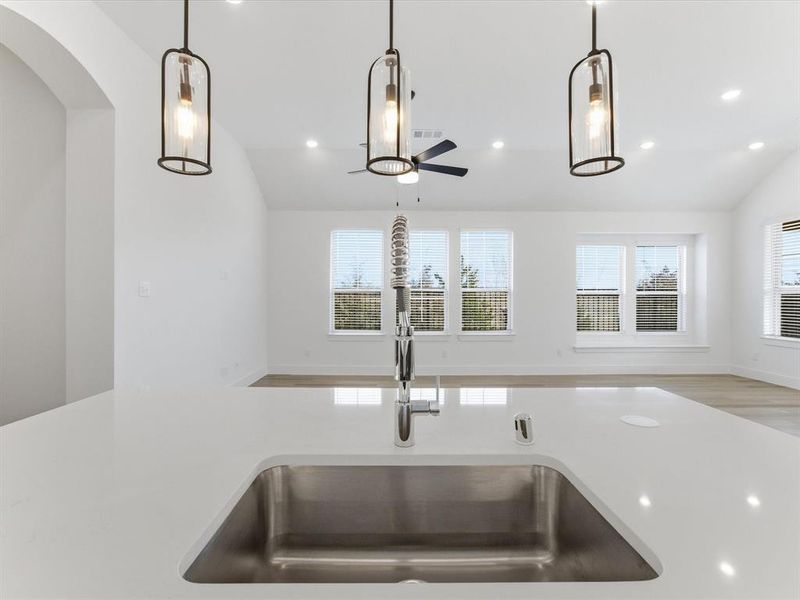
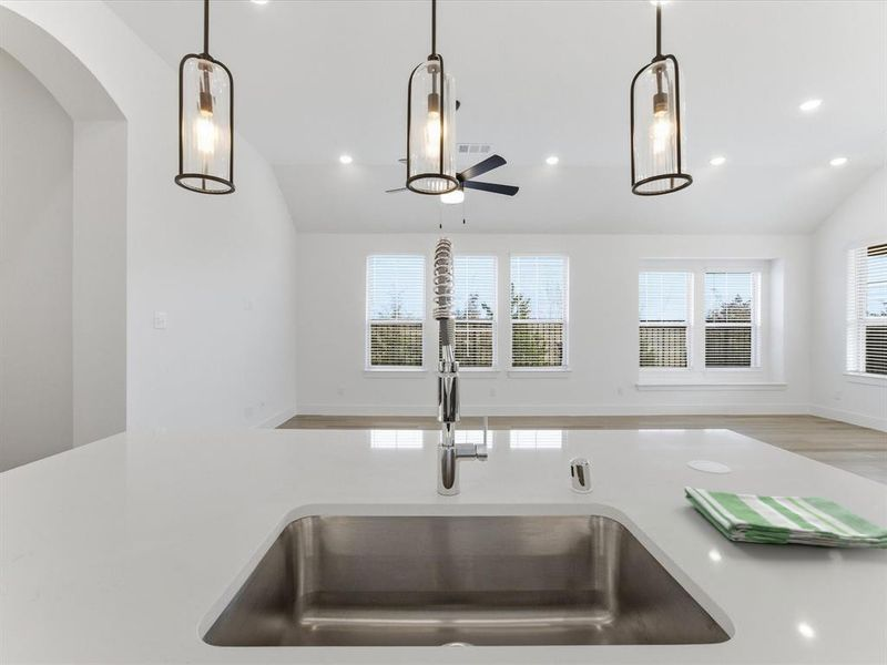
+ dish towel [683,485,887,550]
